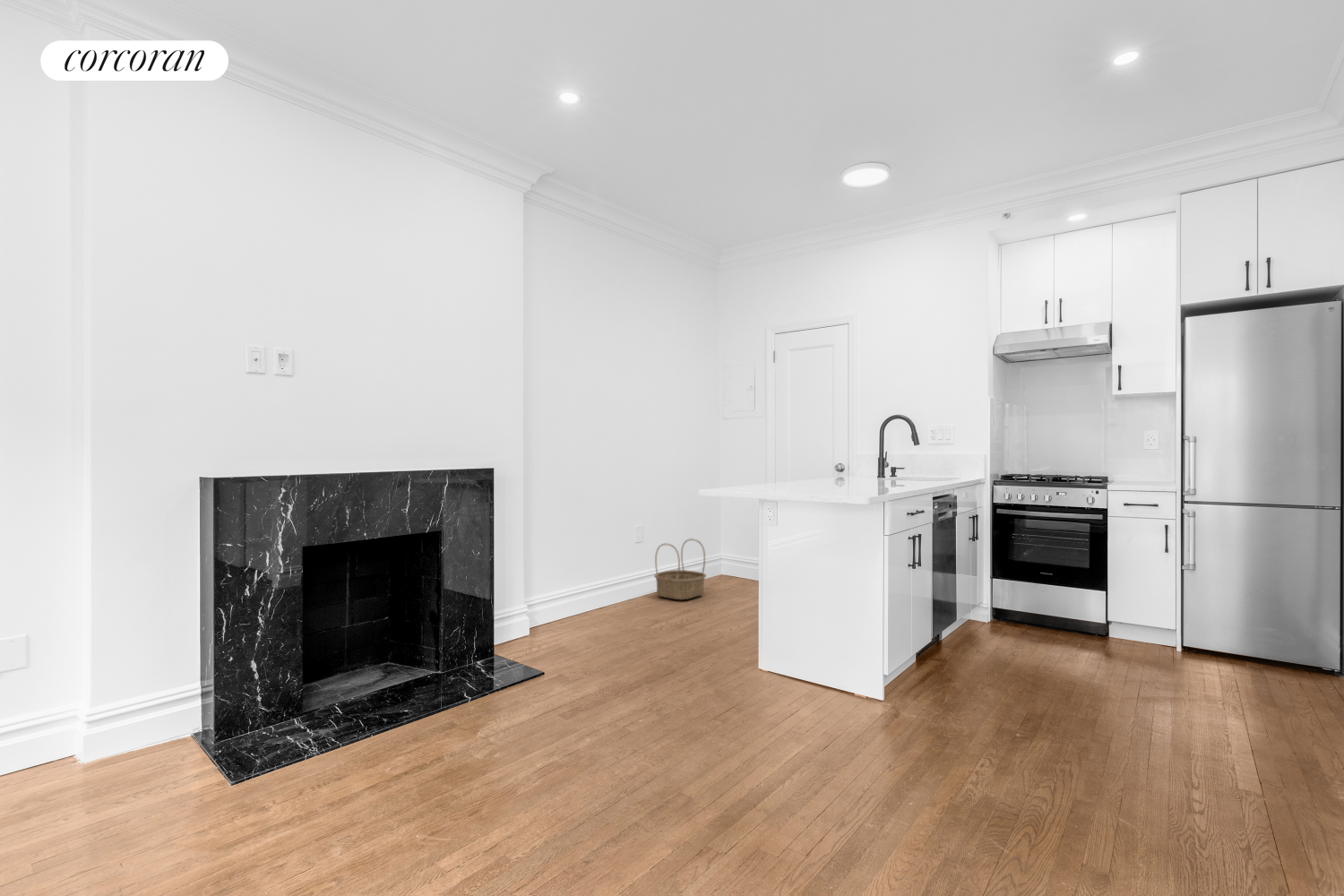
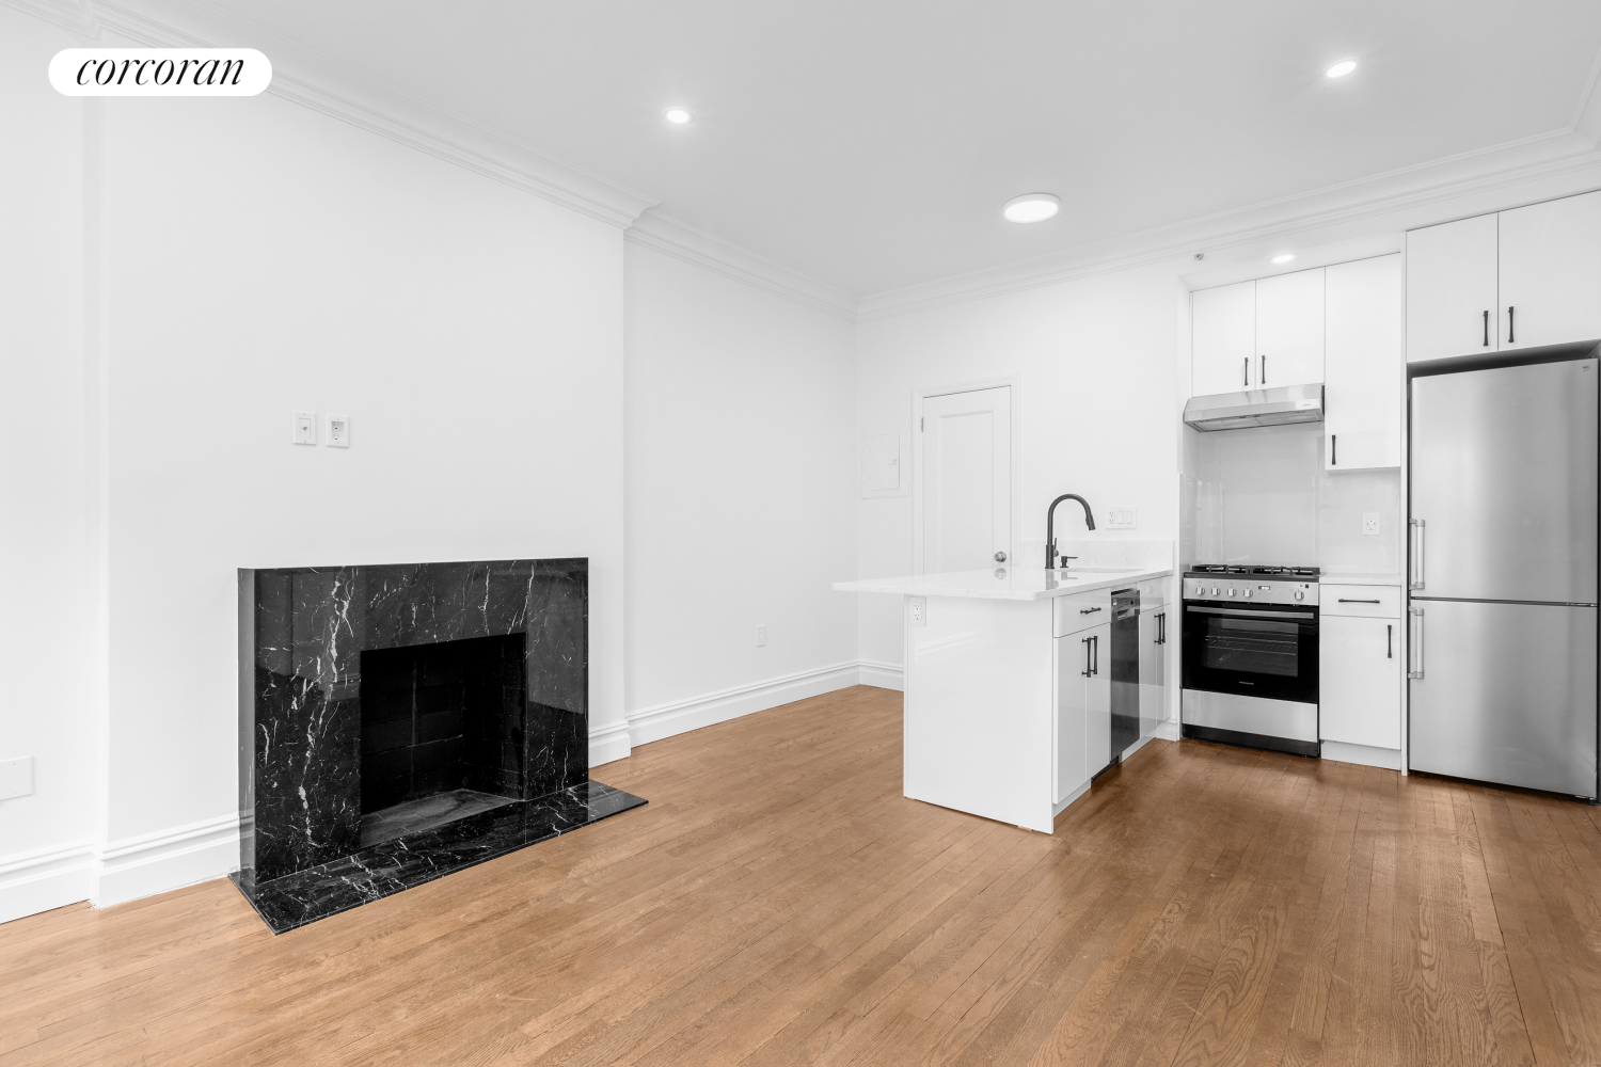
- basket [653,538,707,600]
